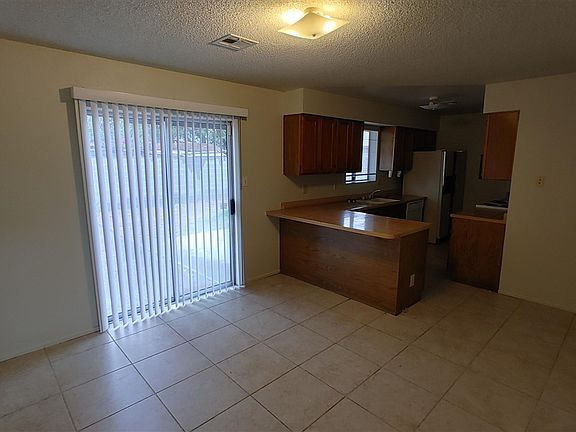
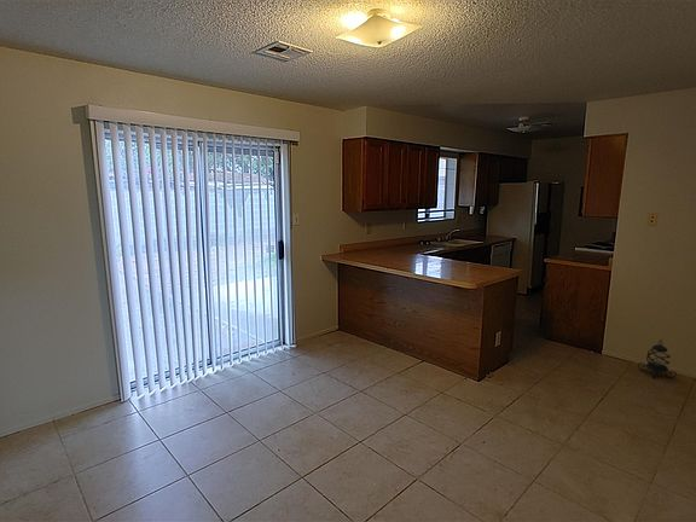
+ lantern [637,338,678,379]
